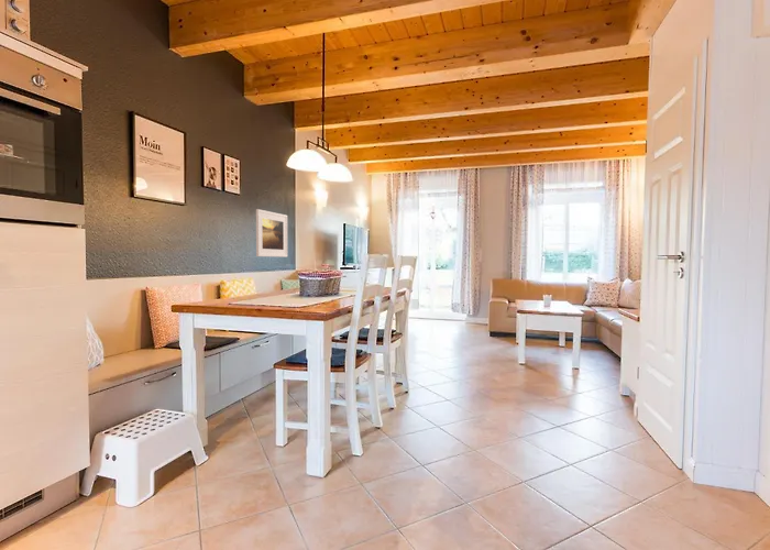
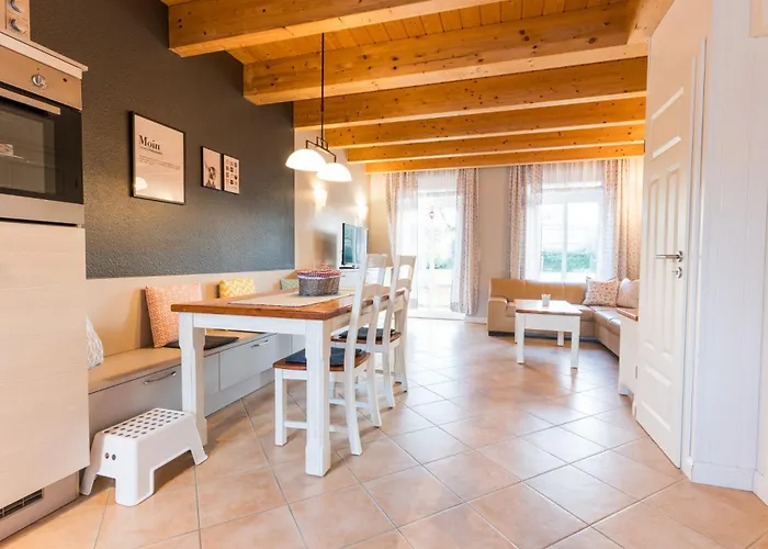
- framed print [255,208,288,258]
